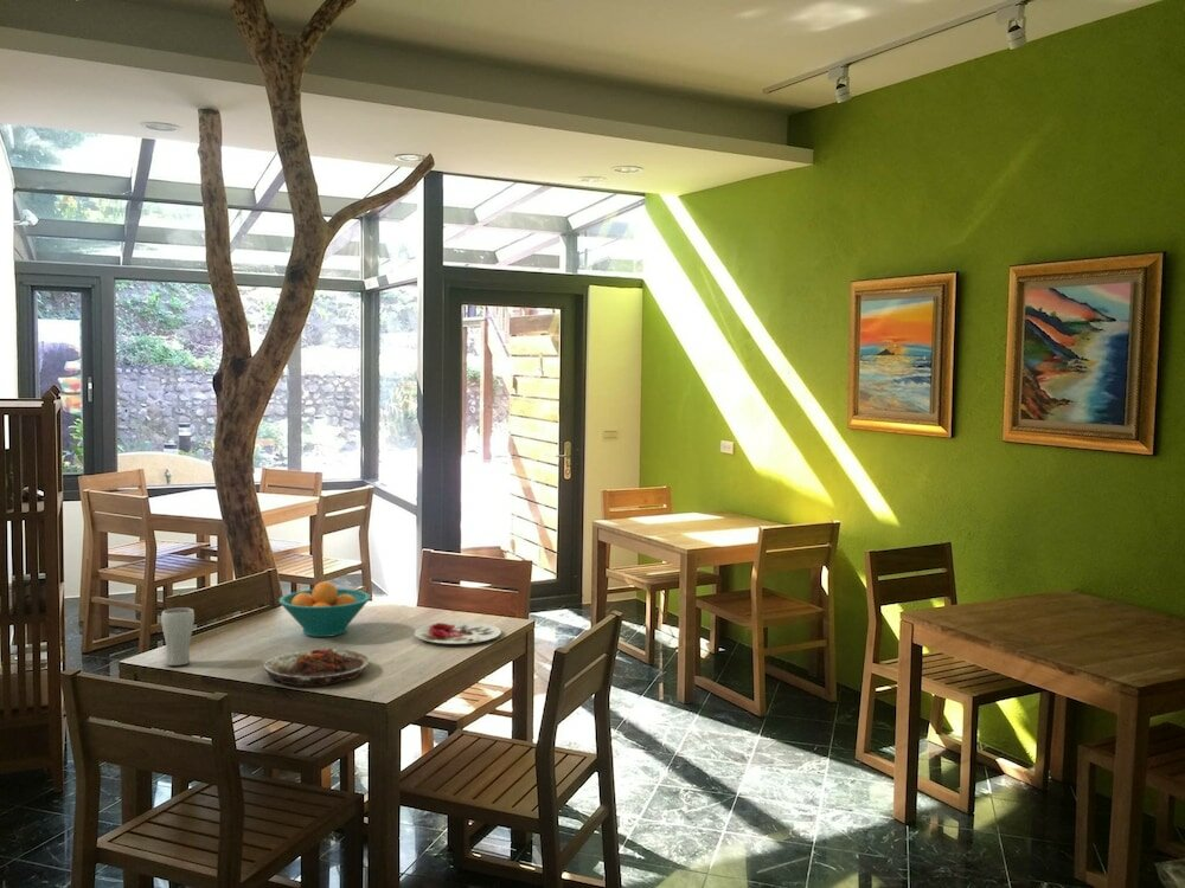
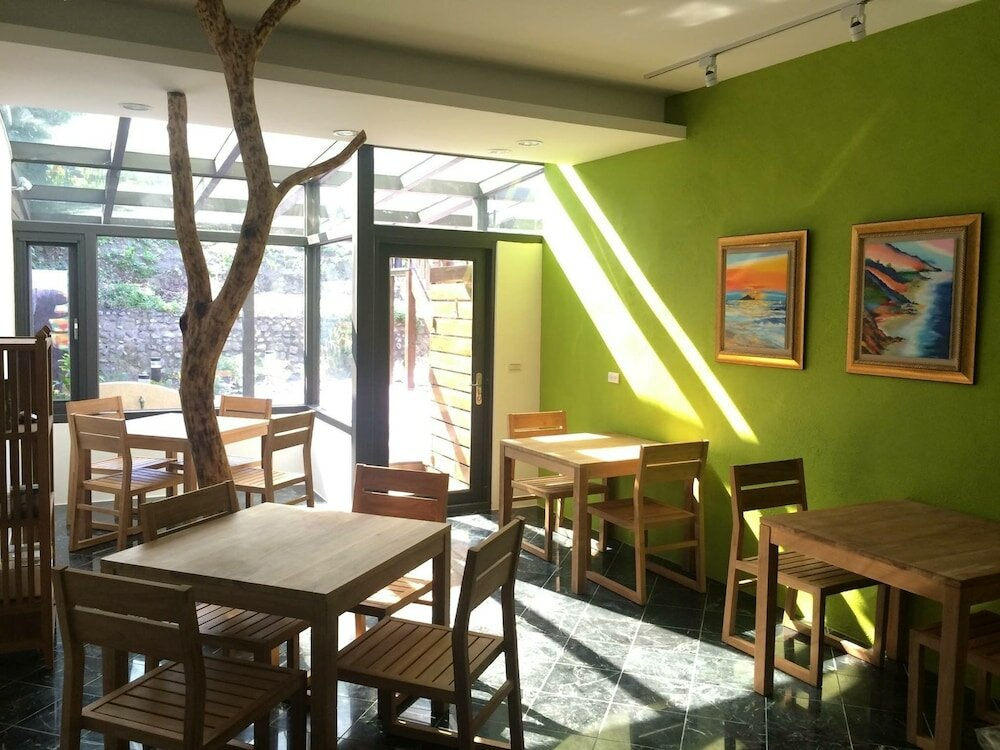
- fruit bowl [277,580,372,638]
- plate [262,648,371,688]
- plate [414,620,502,645]
- drinking glass [160,606,196,667]
